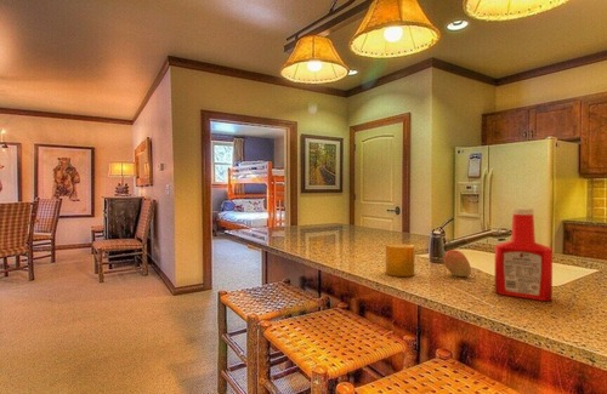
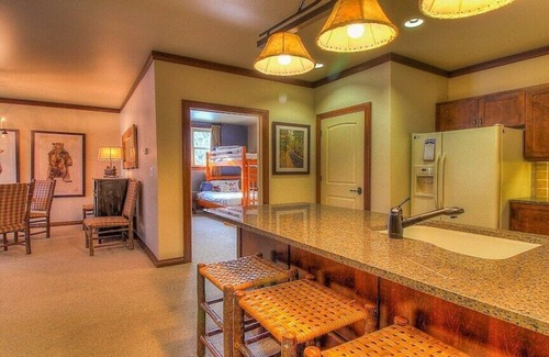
- fruit [442,249,472,278]
- cup [385,242,416,278]
- soap bottle [494,207,554,302]
